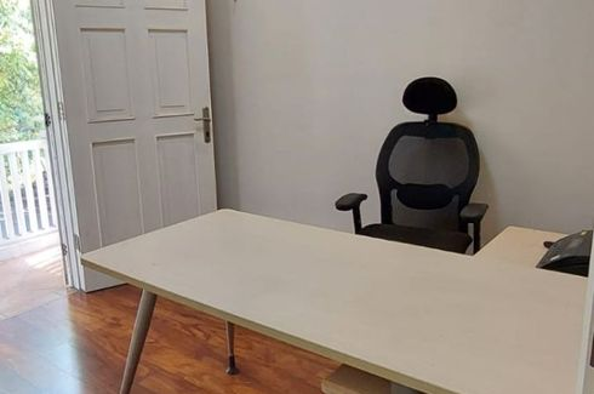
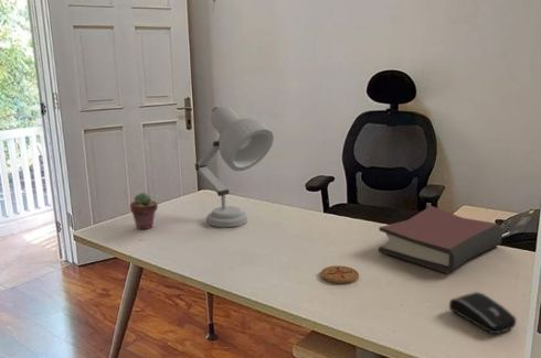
+ potted succulent [129,192,159,230]
+ hardback book [378,205,503,274]
+ coaster [319,264,360,284]
+ desk lamp [194,106,275,228]
+ computer mouse [448,291,518,335]
